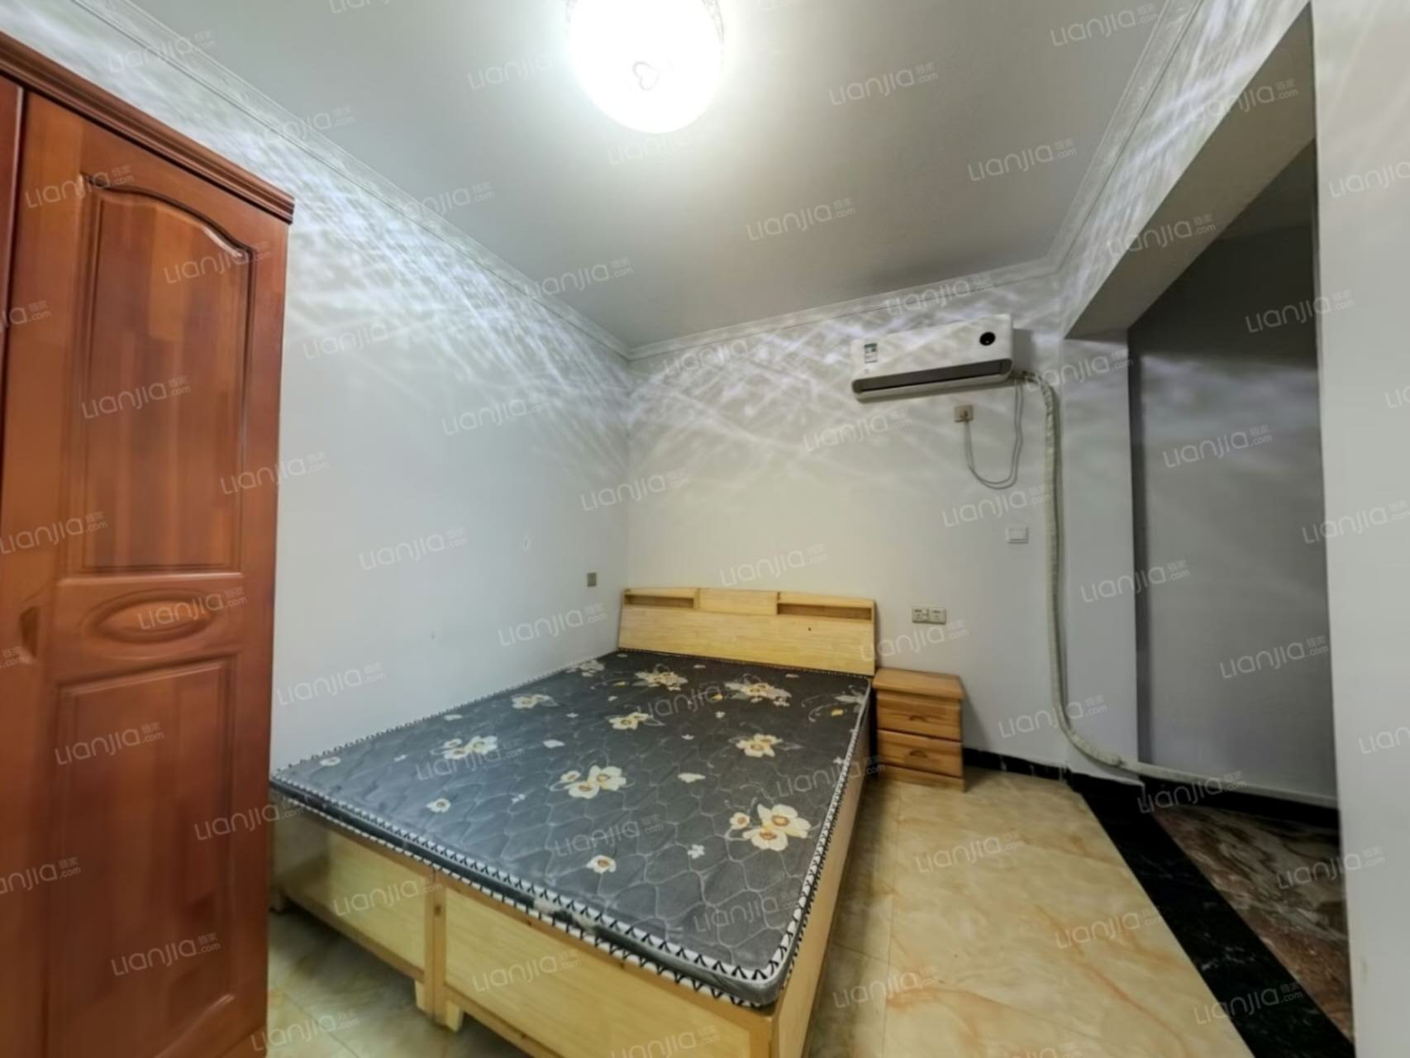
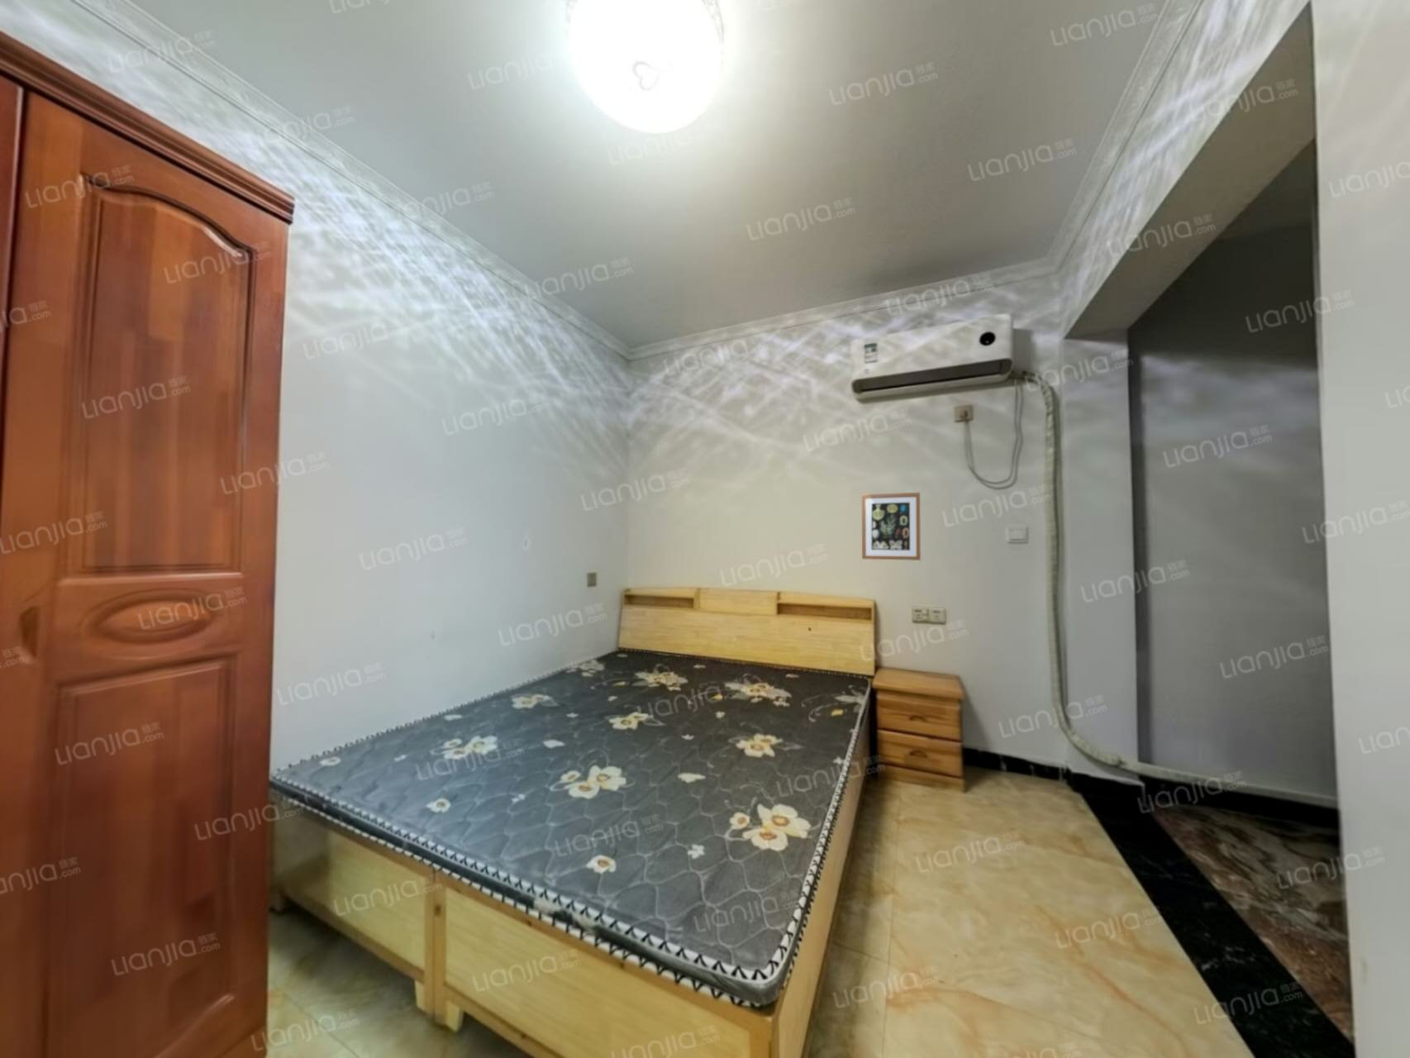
+ wall art [861,492,921,561]
